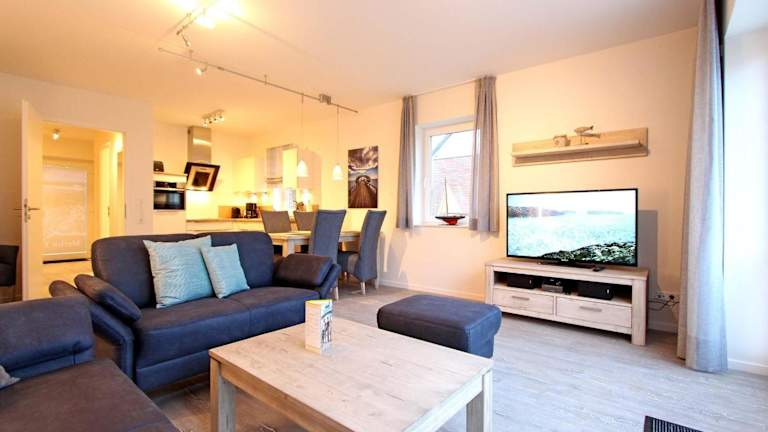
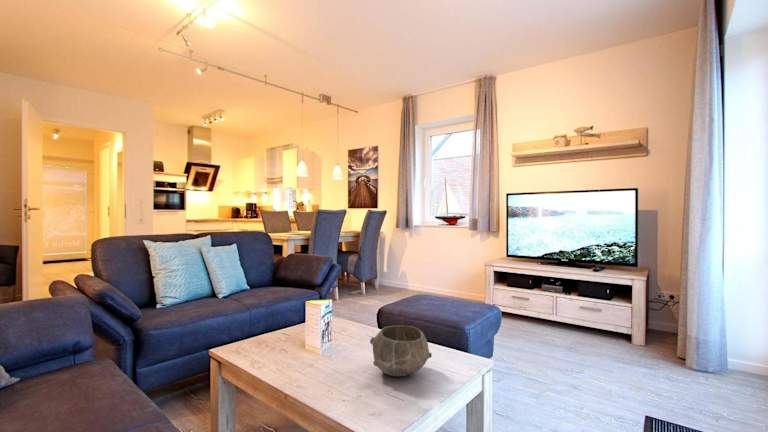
+ bowl [369,324,433,377]
